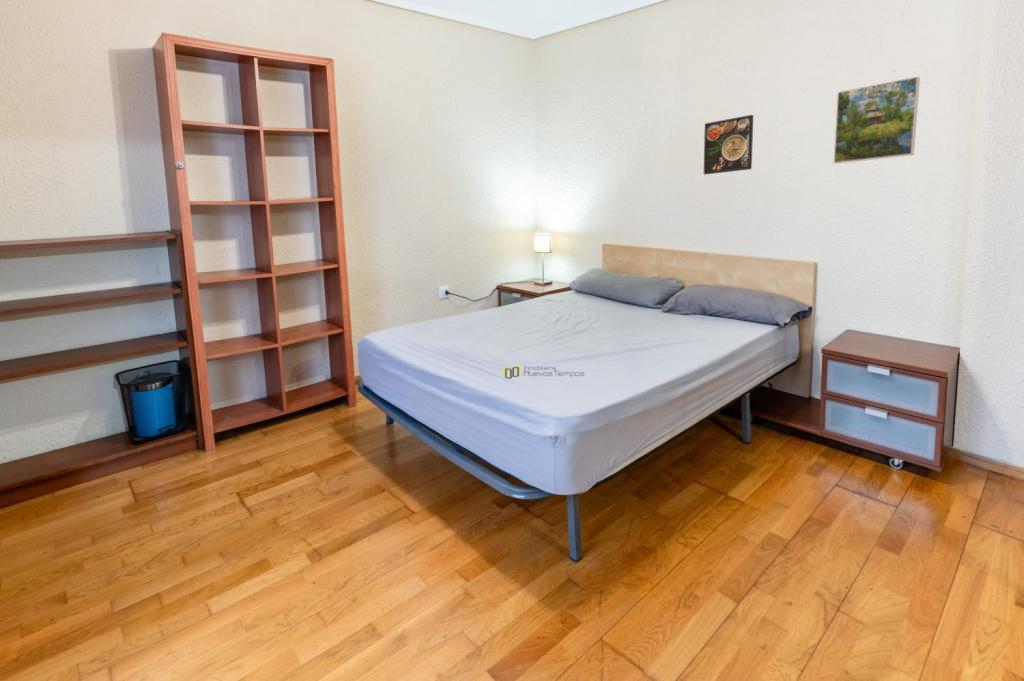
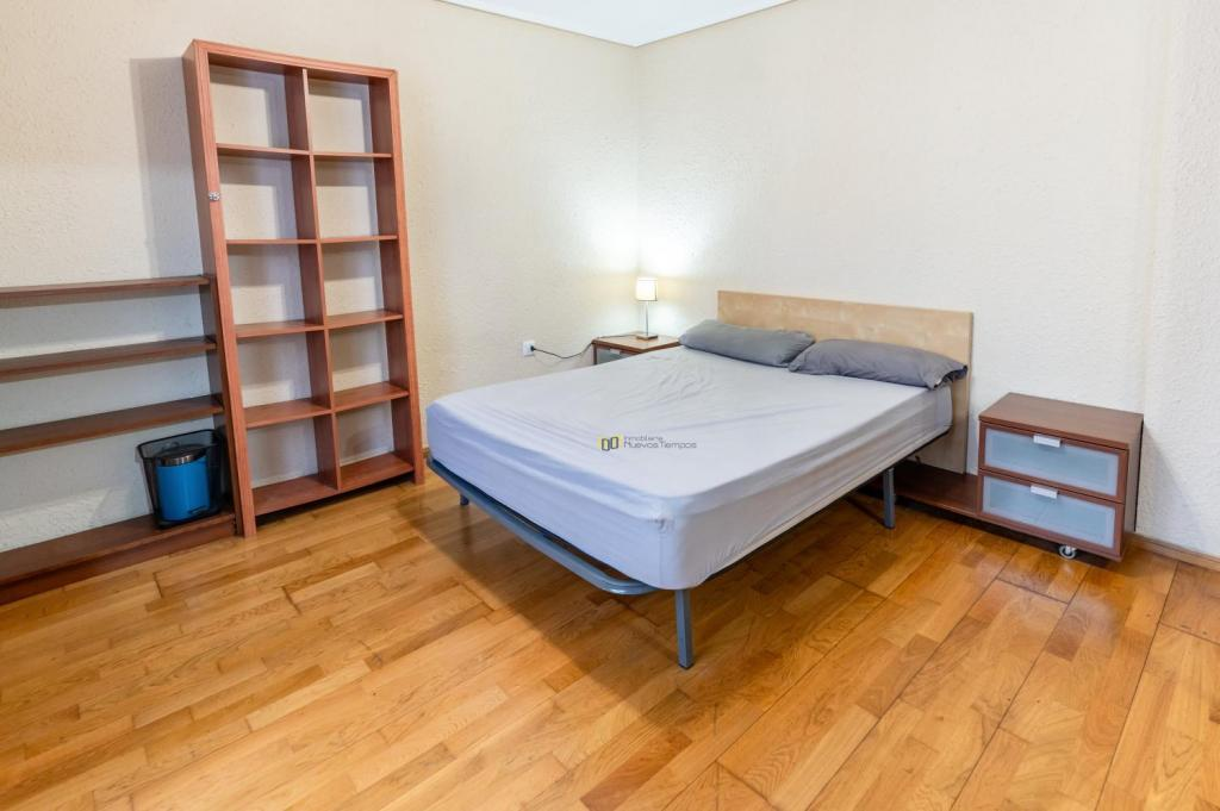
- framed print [833,75,921,165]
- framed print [703,114,754,176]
